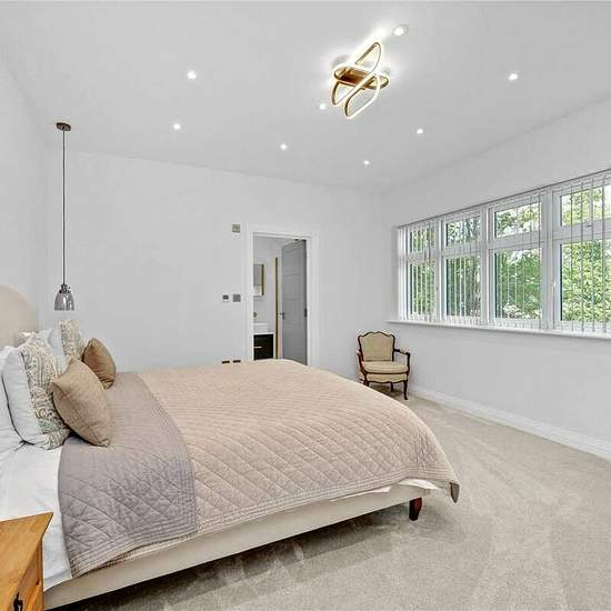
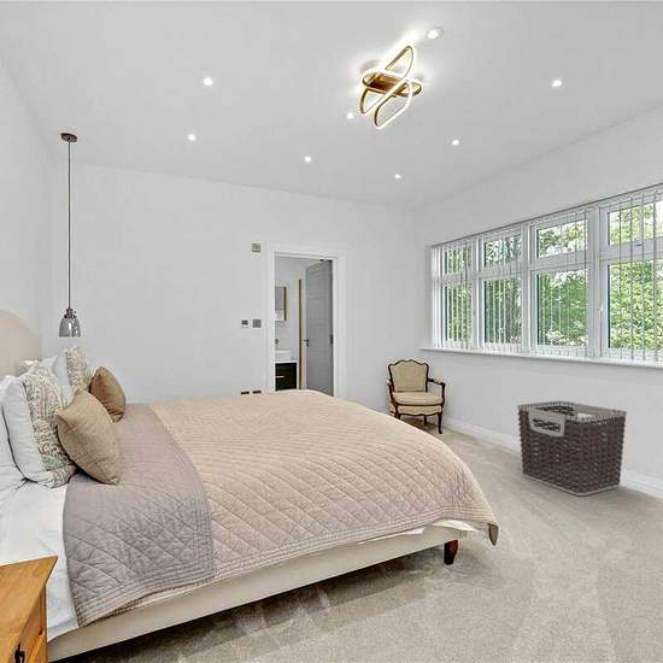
+ clothes hamper [517,400,628,497]
